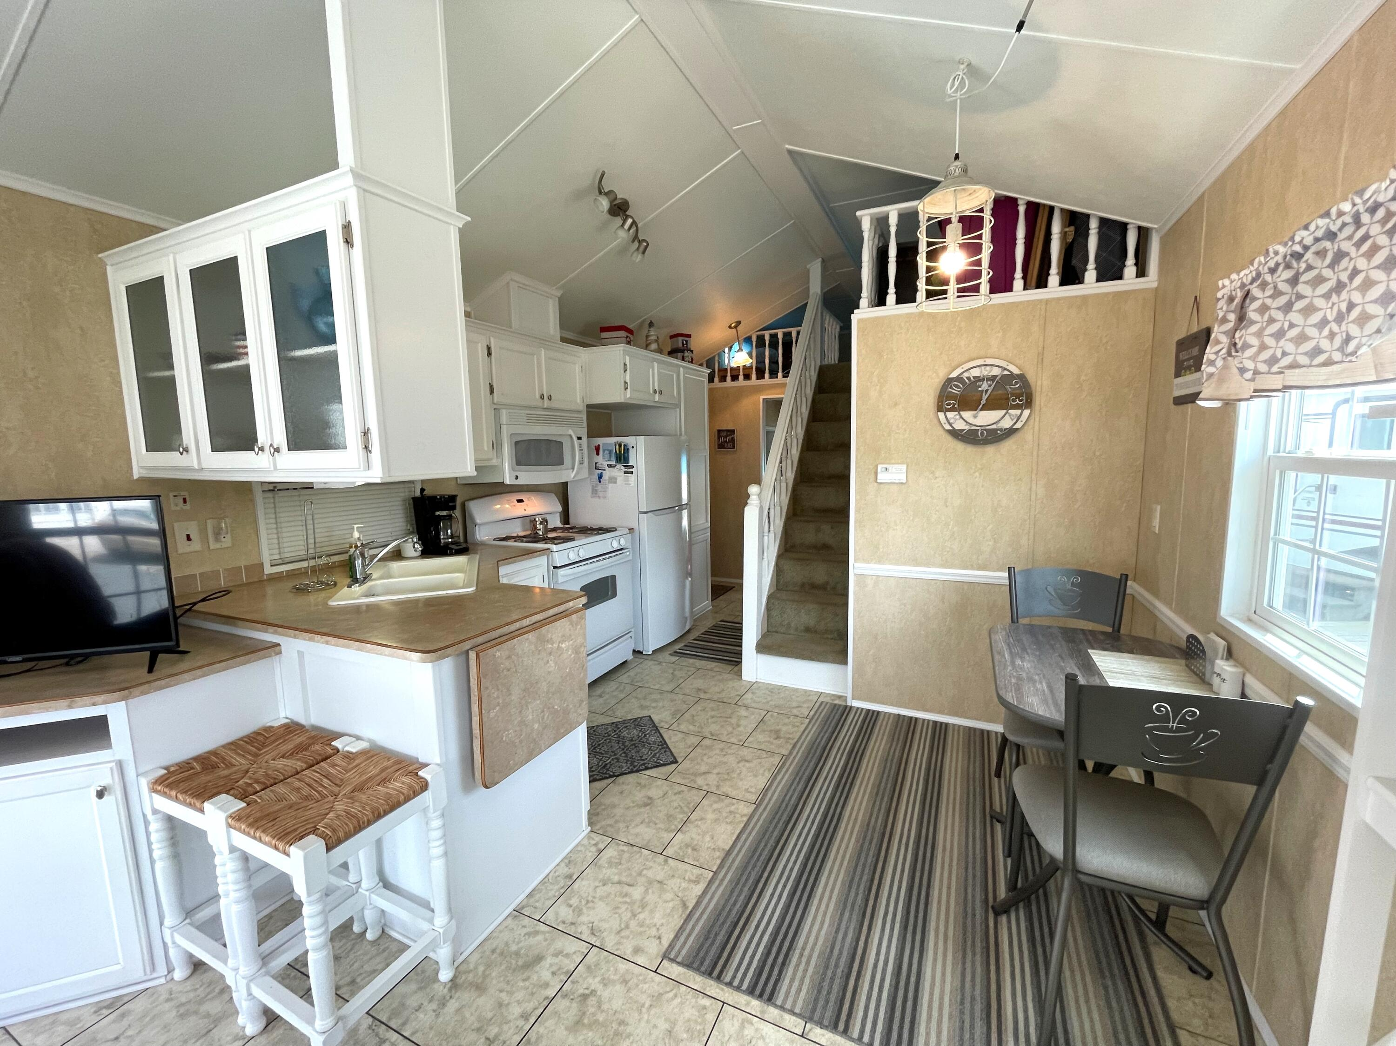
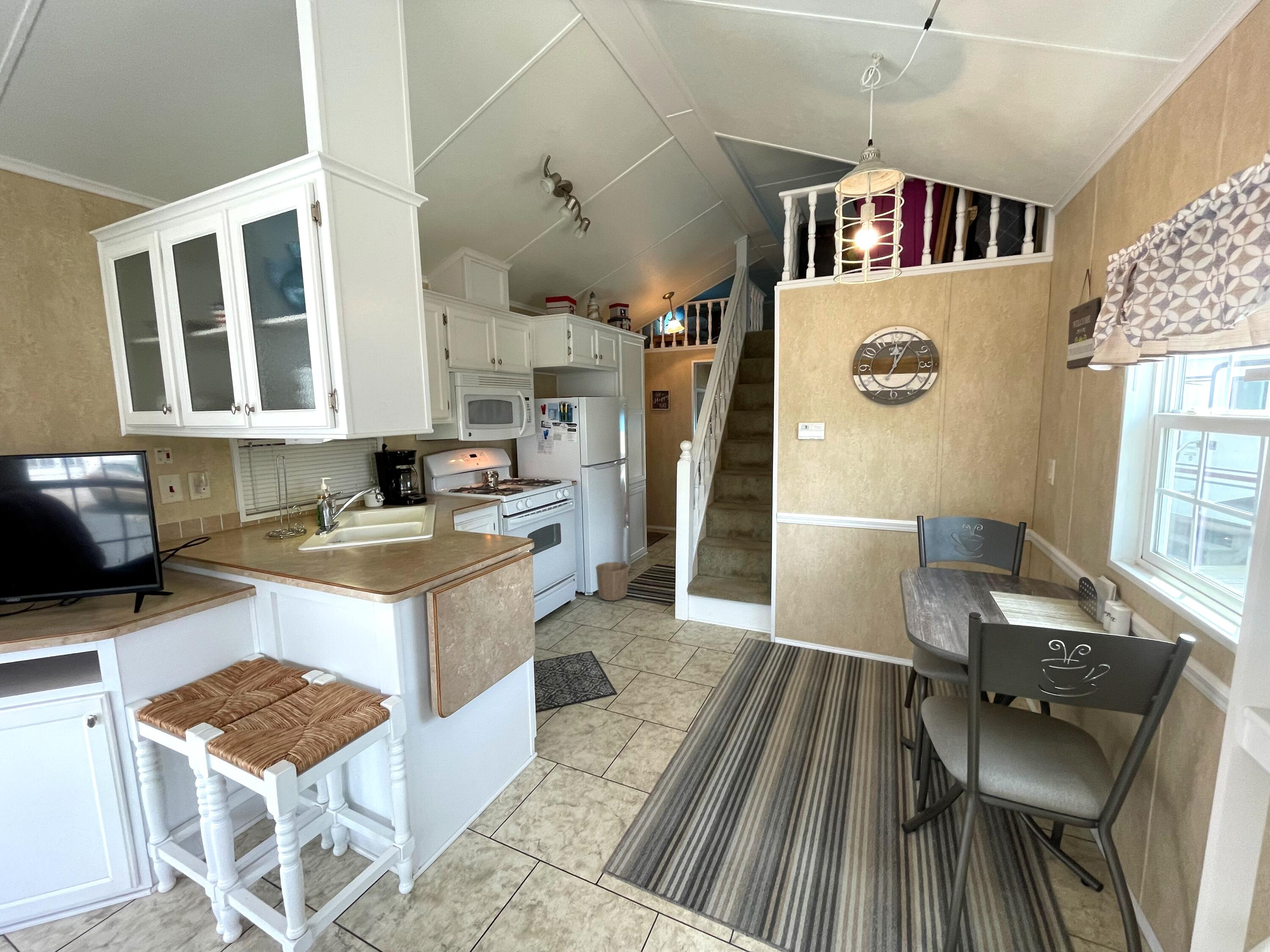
+ waste basket [595,561,629,601]
